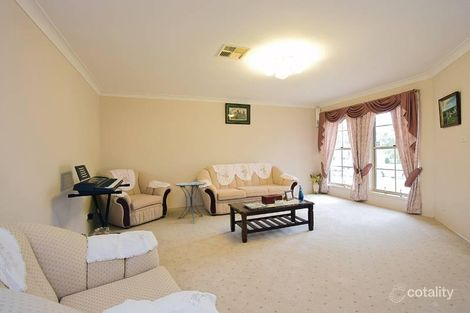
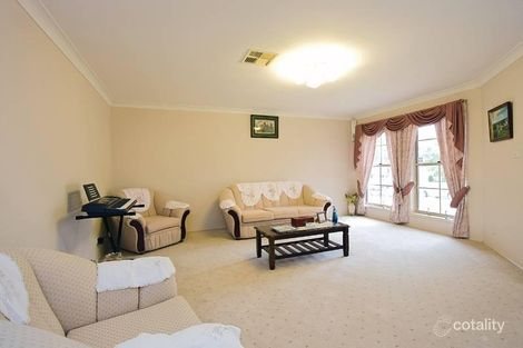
- side table [174,181,207,224]
